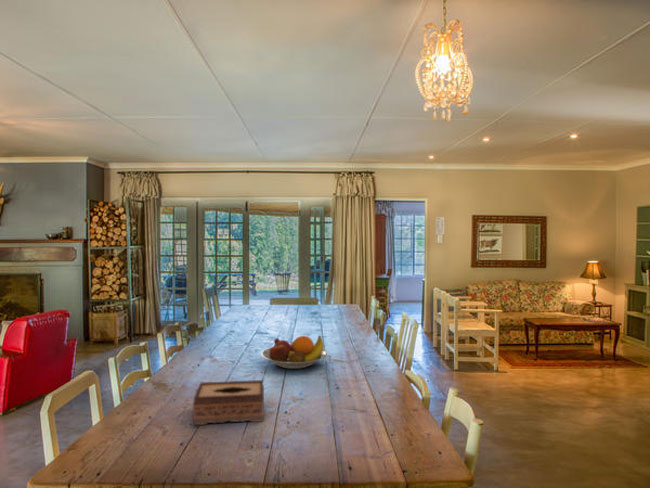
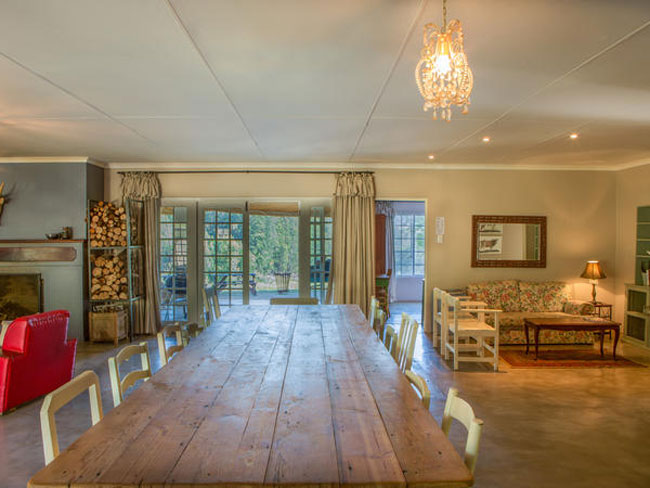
- tissue box [192,379,265,426]
- fruit bowl [261,335,328,370]
